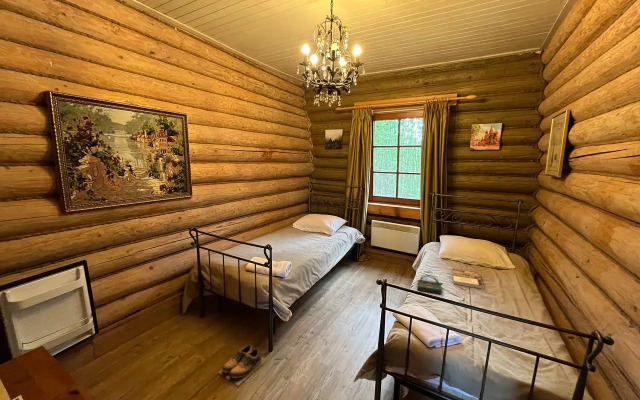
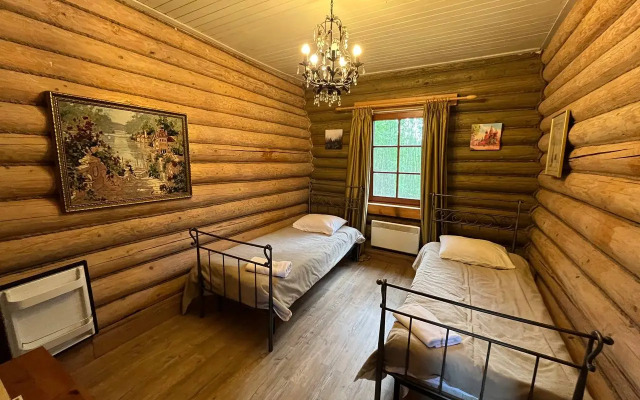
- book [451,267,484,290]
- tote bag [416,270,444,295]
- shoes [217,343,268,387]
